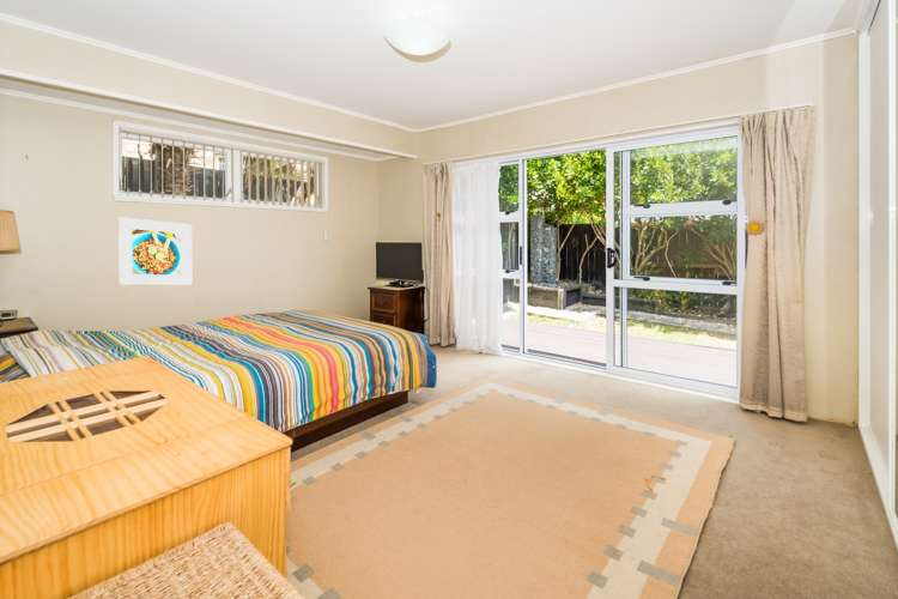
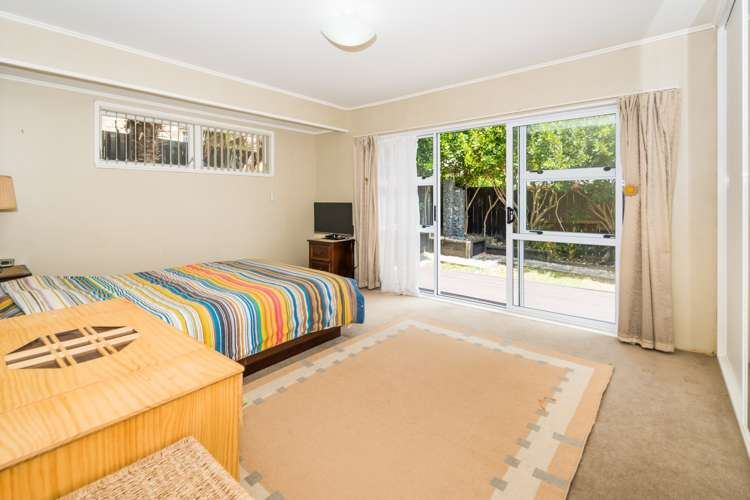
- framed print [117,216,193,286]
